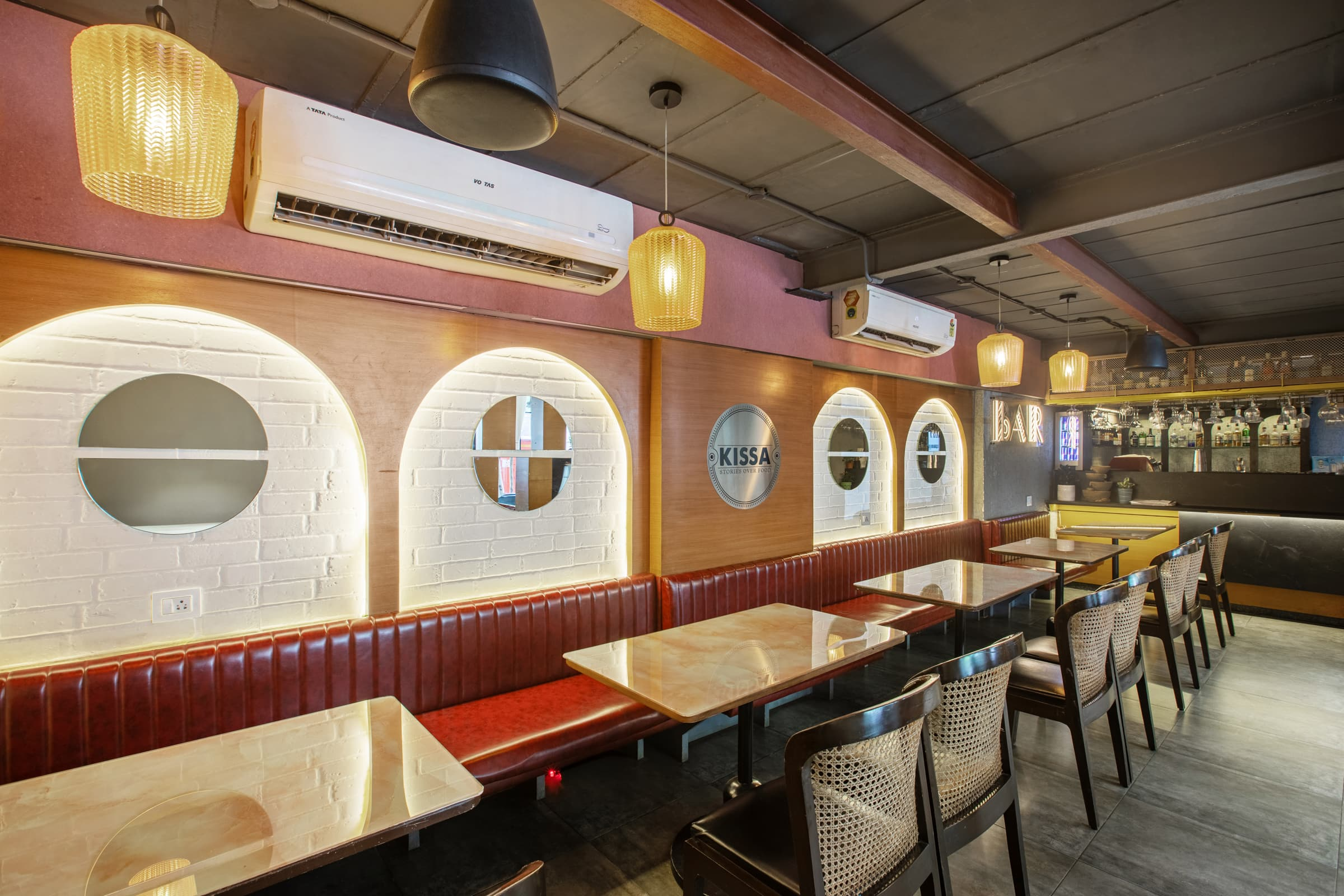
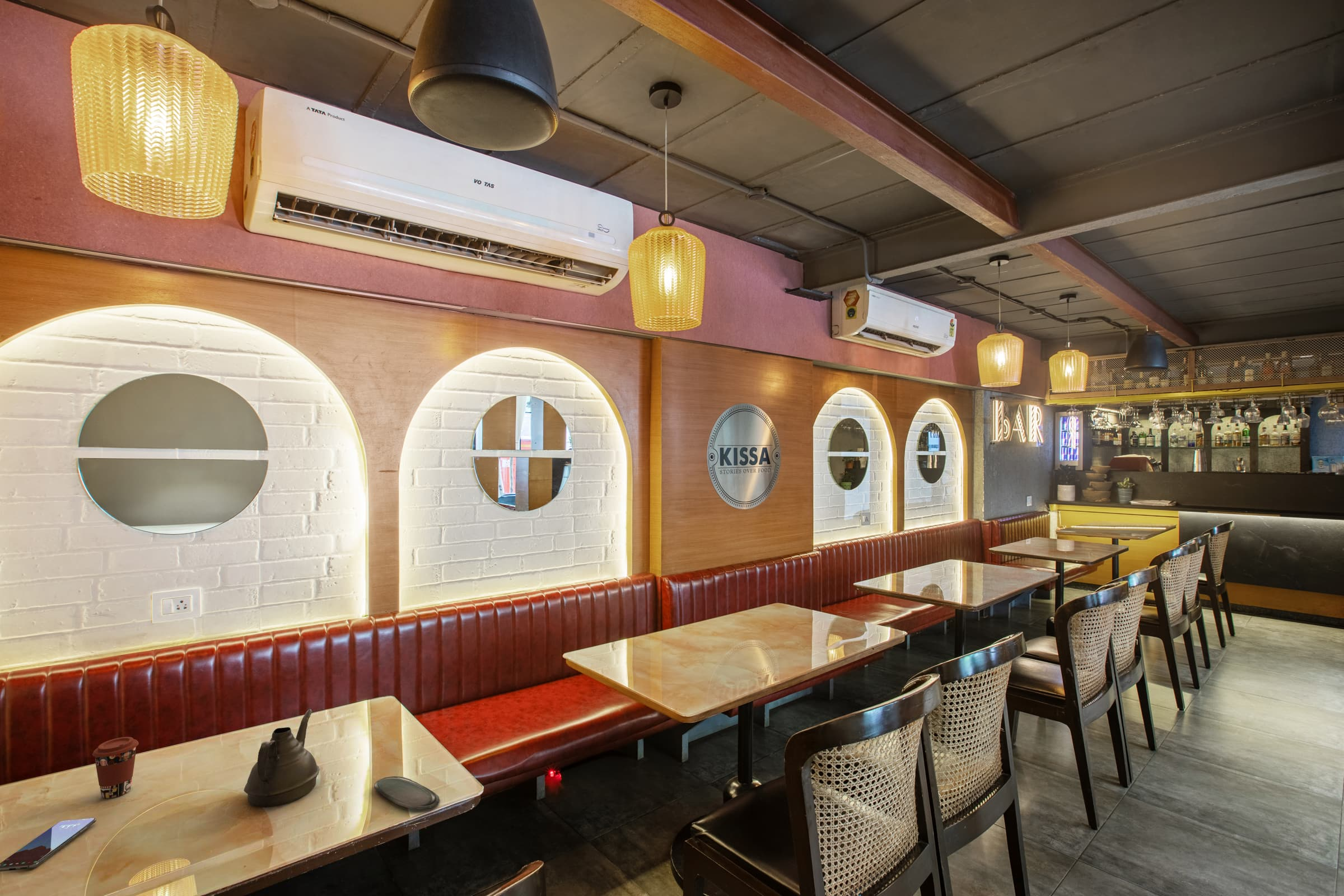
+ coffee cup [92,736,139,799]
+ oval tray [374,776,440,810]
+ teapot [243,708,320,808]
+ smartphone [0,818,97,872]
